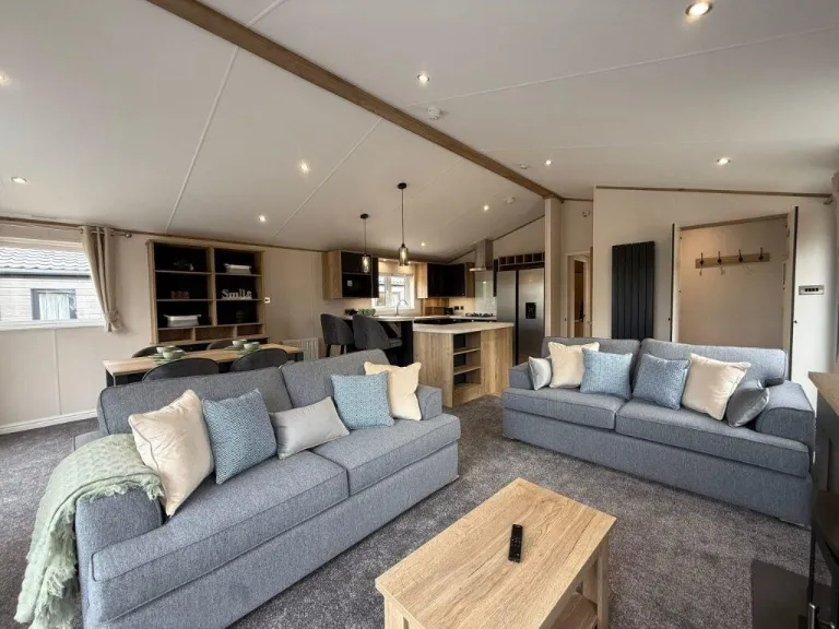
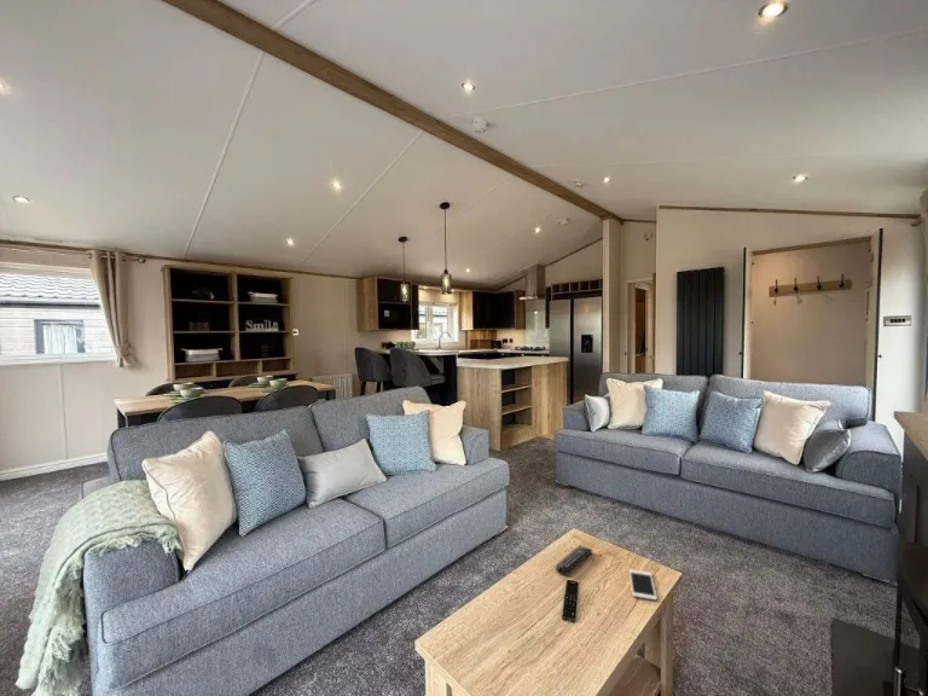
+ remote control [555,544,593,576]
+ cell phone [628,568,659,602]
